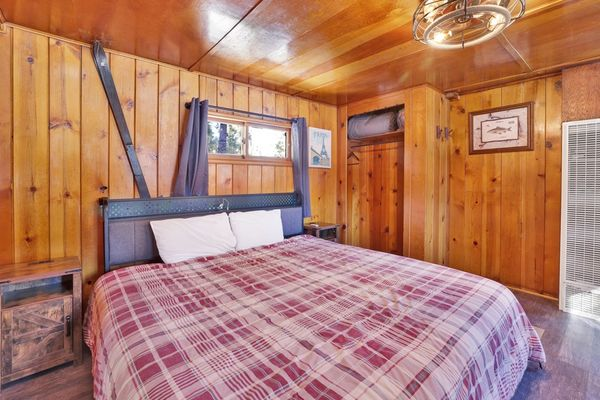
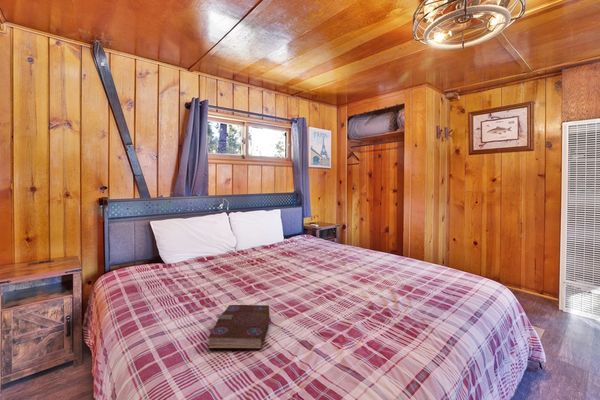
+ book [206,304,270,351]
